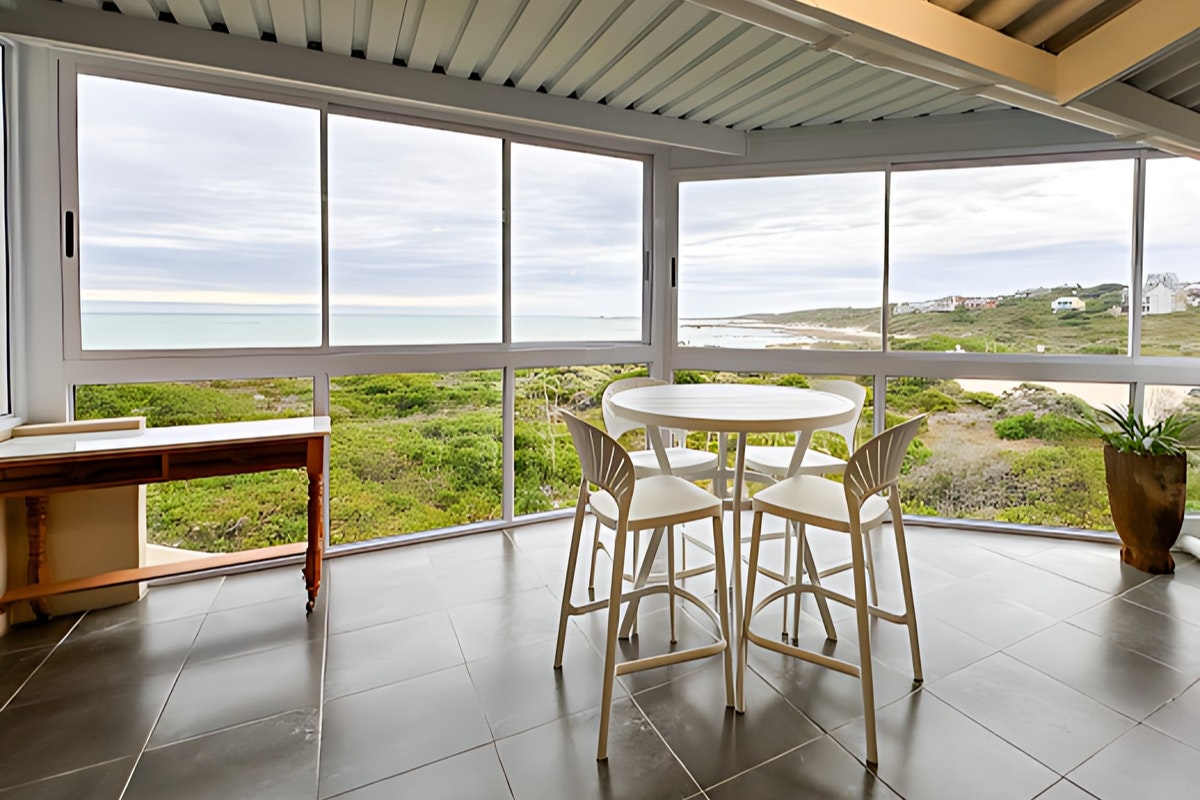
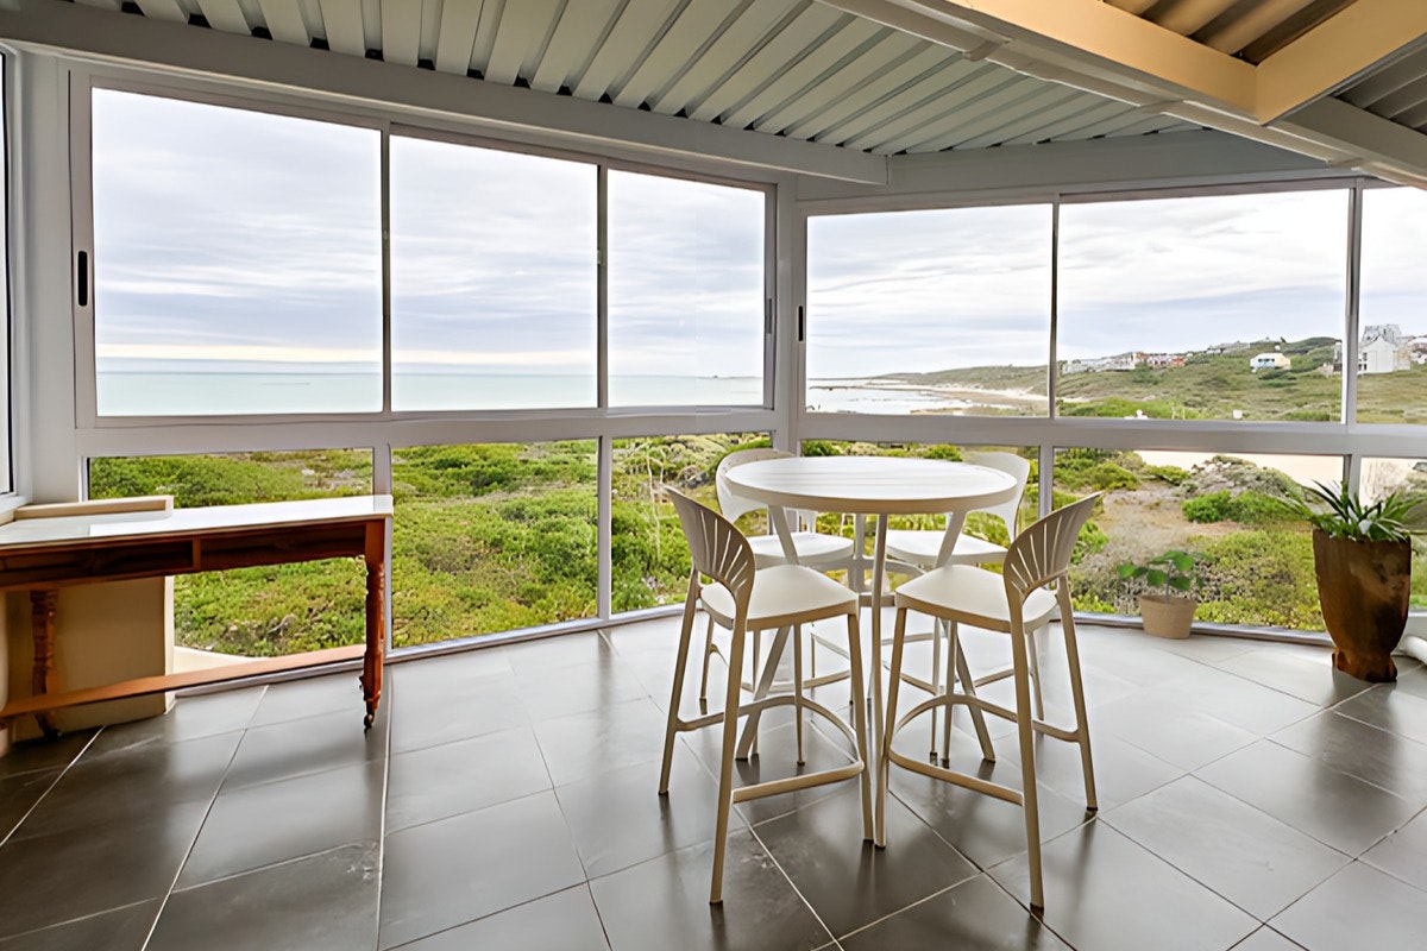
+ potted plant [1118,549,1220,640]
